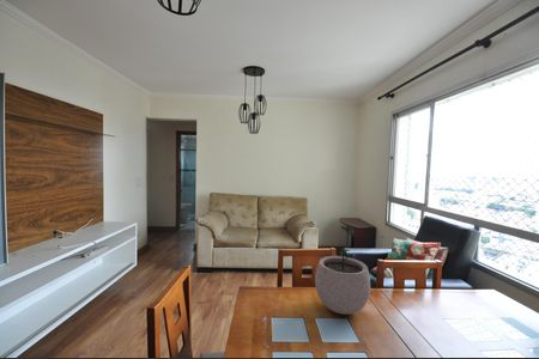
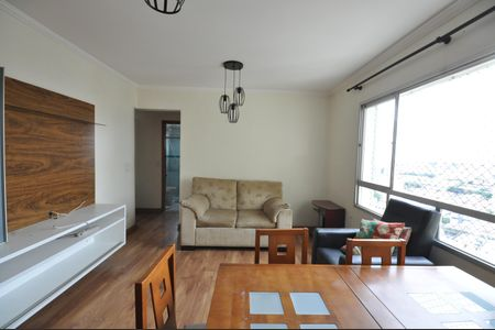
- plant pot [314,244,371,316]
